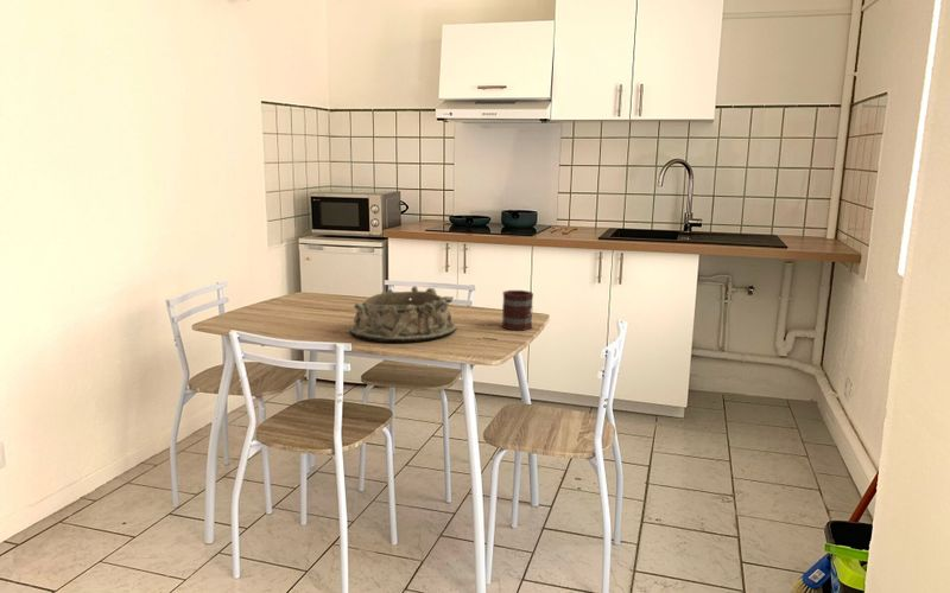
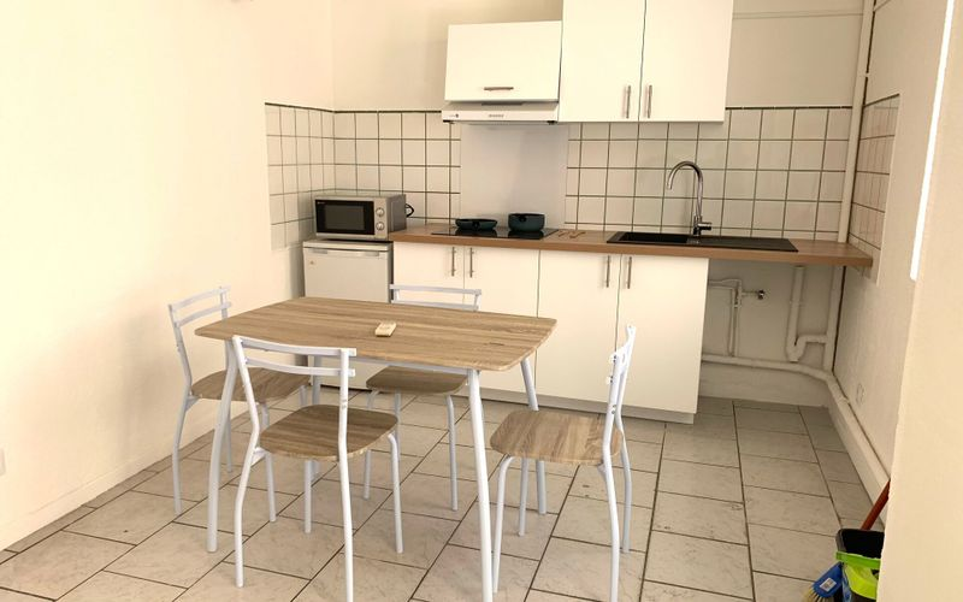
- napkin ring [348,285,457,343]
- mug [501,289,534,331]
